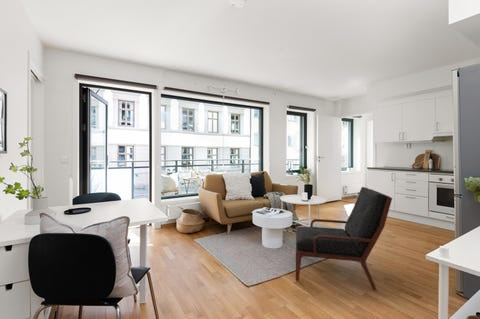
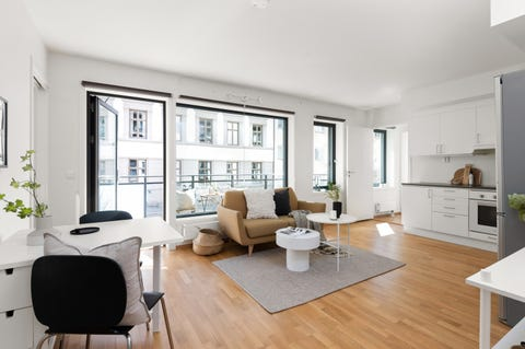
- armchair [295,186,393,291]
